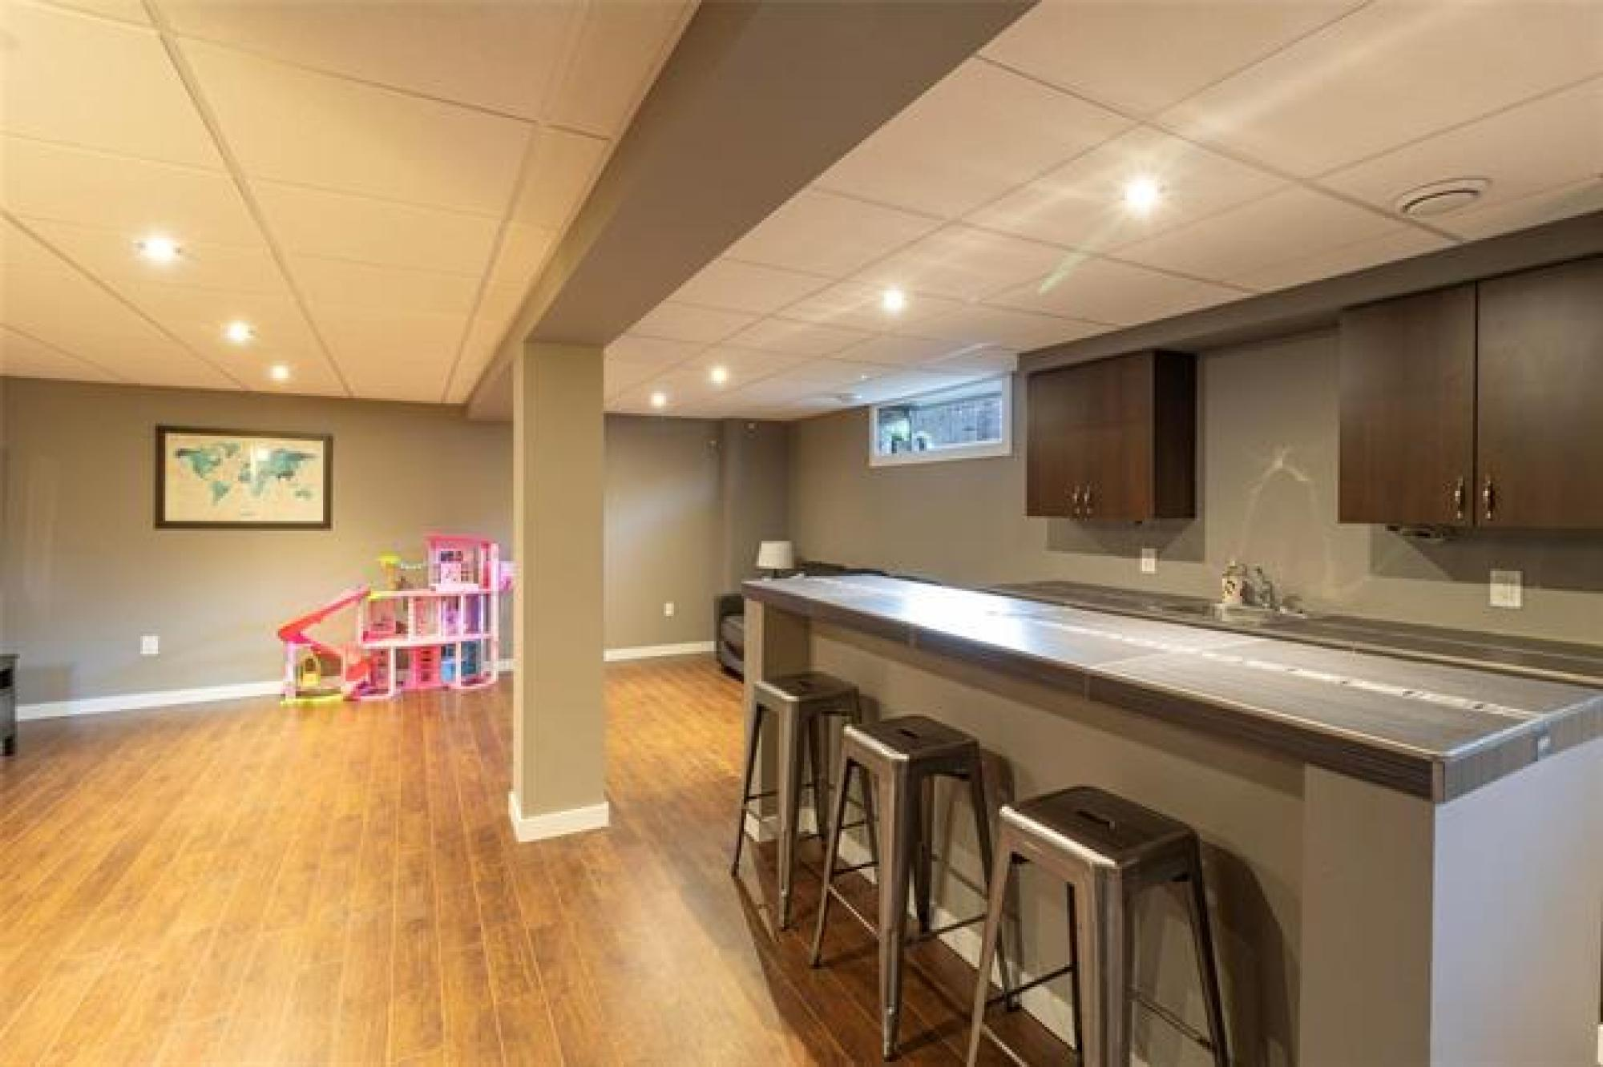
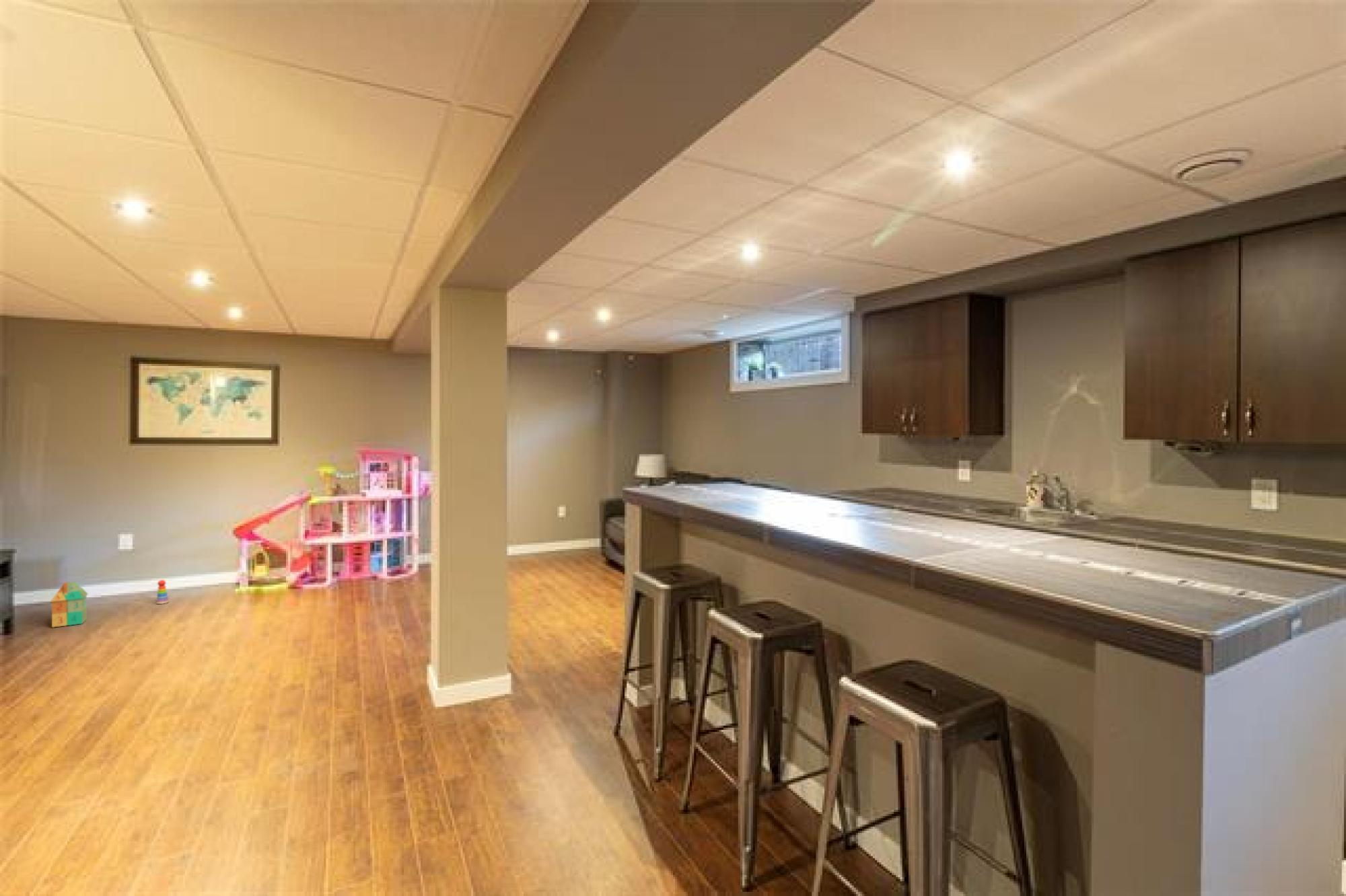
+ stacking toy [155,579,170,605]
+ toy house [49,581,89,628]
